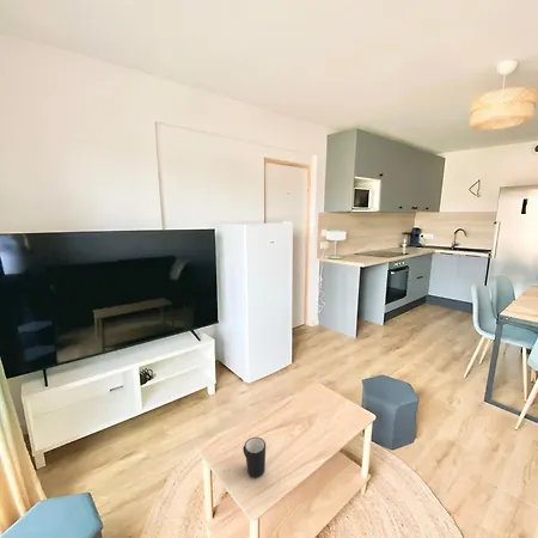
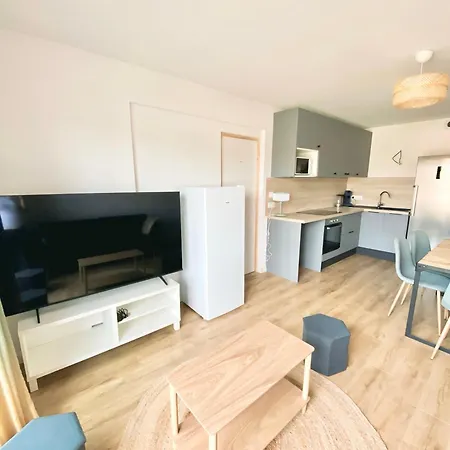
- mug [242,436,267,478]
